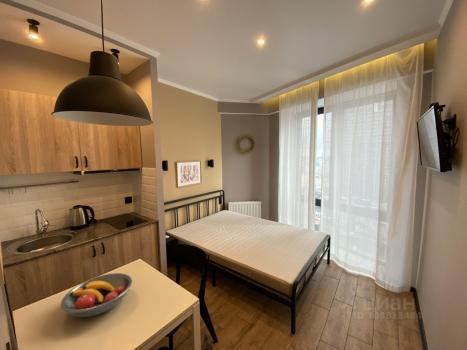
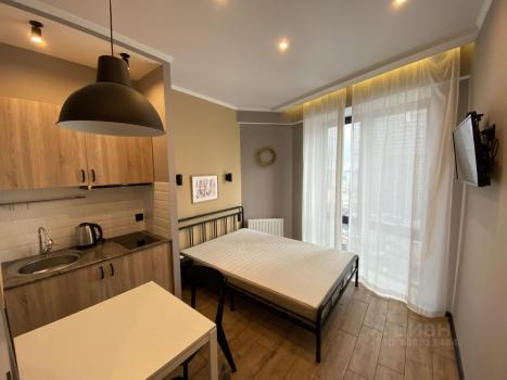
- fruit bowl [60,272,133,318]
